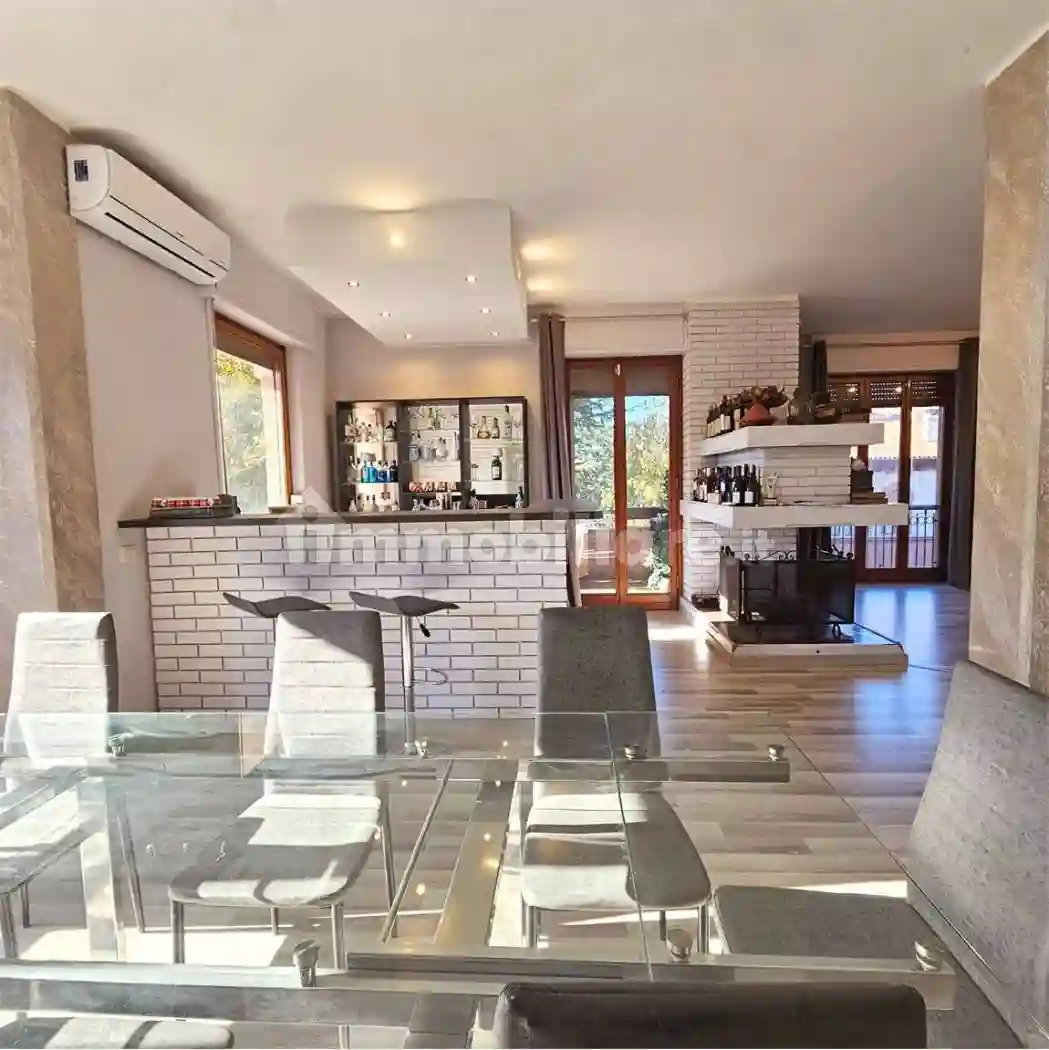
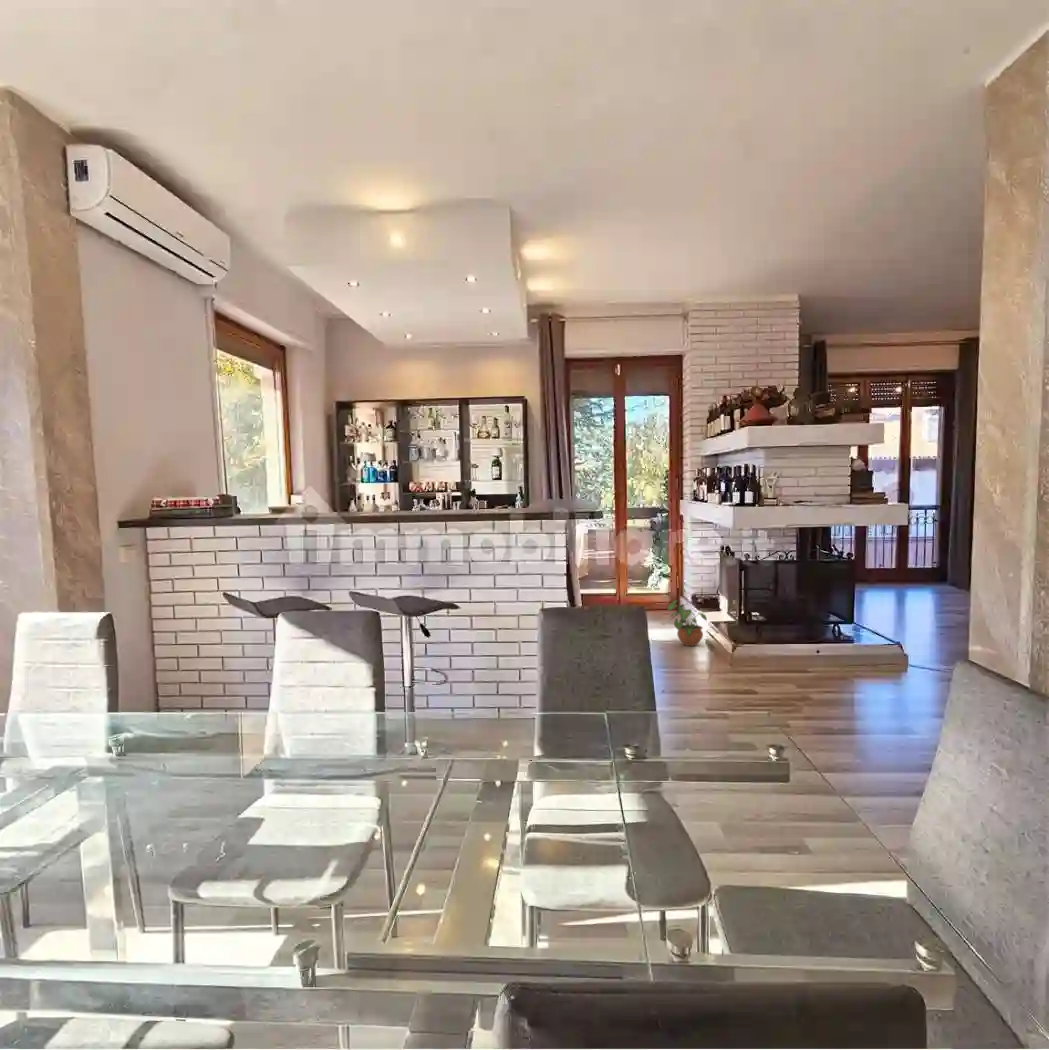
+ potted plant [666,599,708,647]
